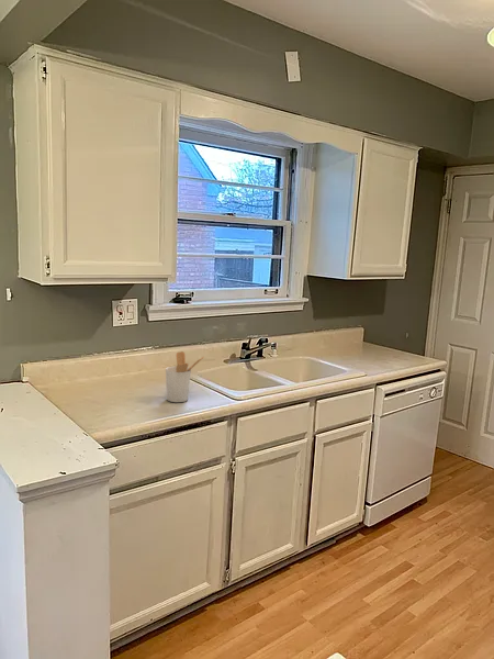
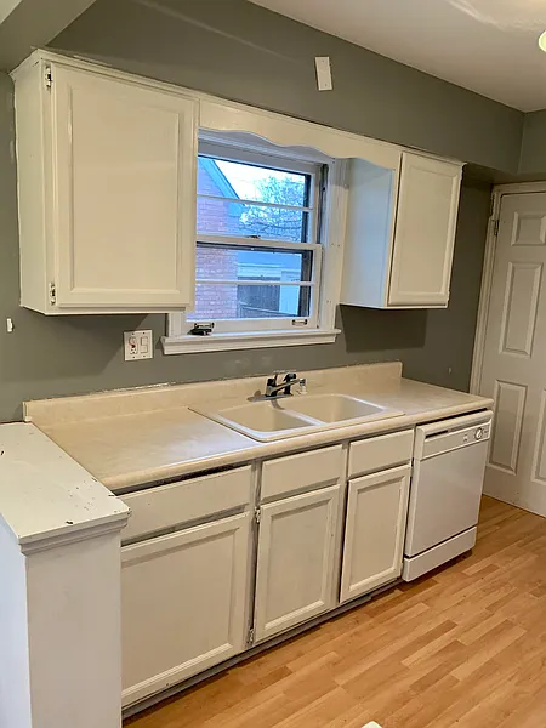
- utensil holder [165,350,204,403]
